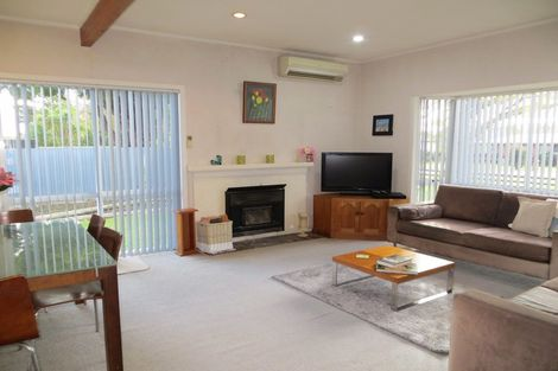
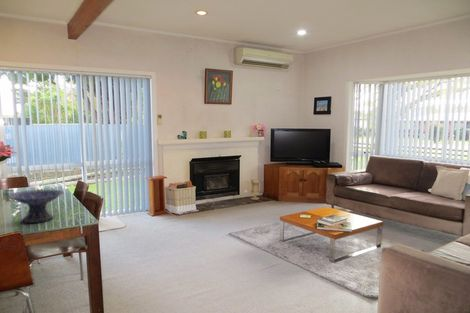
+ decorative bowl [7,189,65,224]
